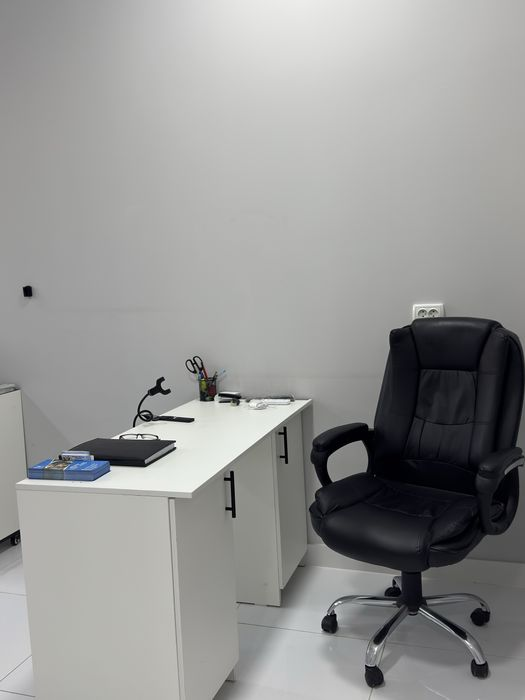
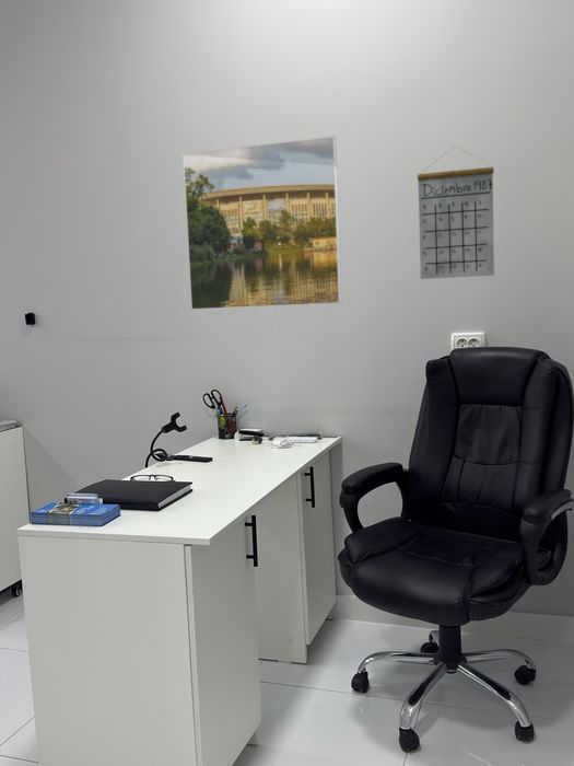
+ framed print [181,135,342,311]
+ calendar [417,144,495,280]
